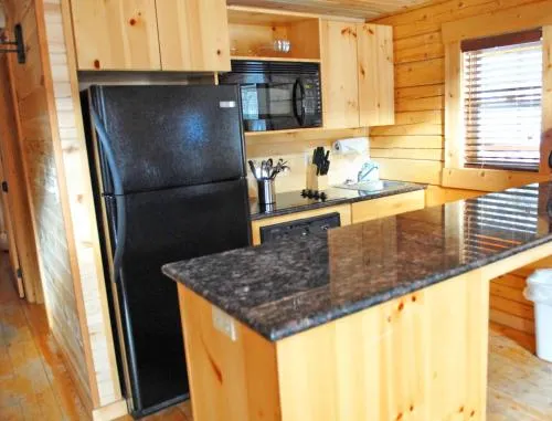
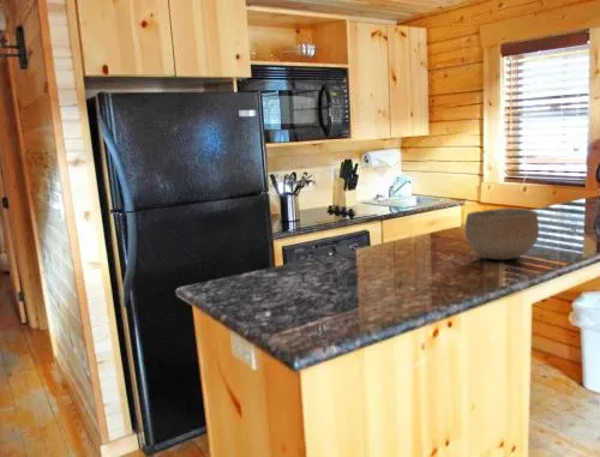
+ bowl [464,206,540,260]
